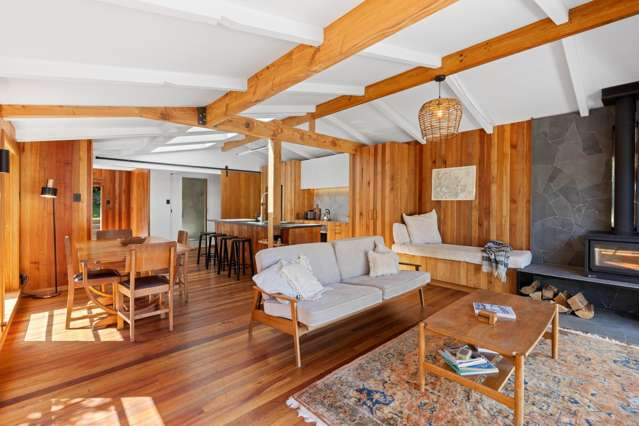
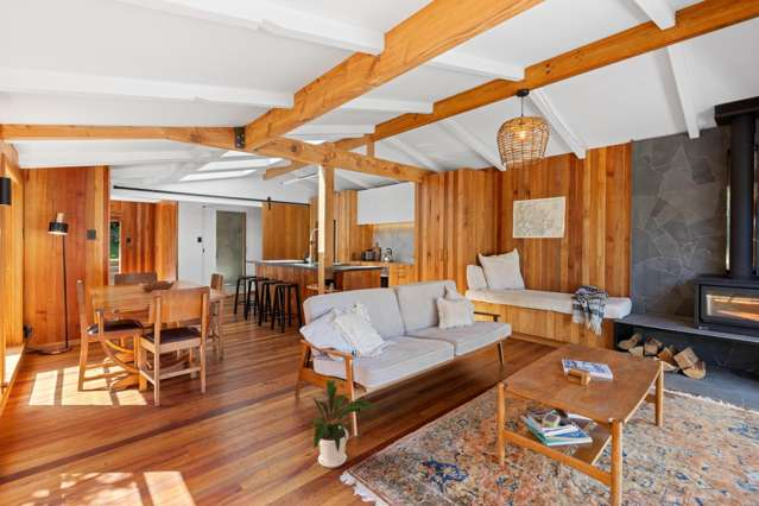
+ house plant [303,378,380,469]
